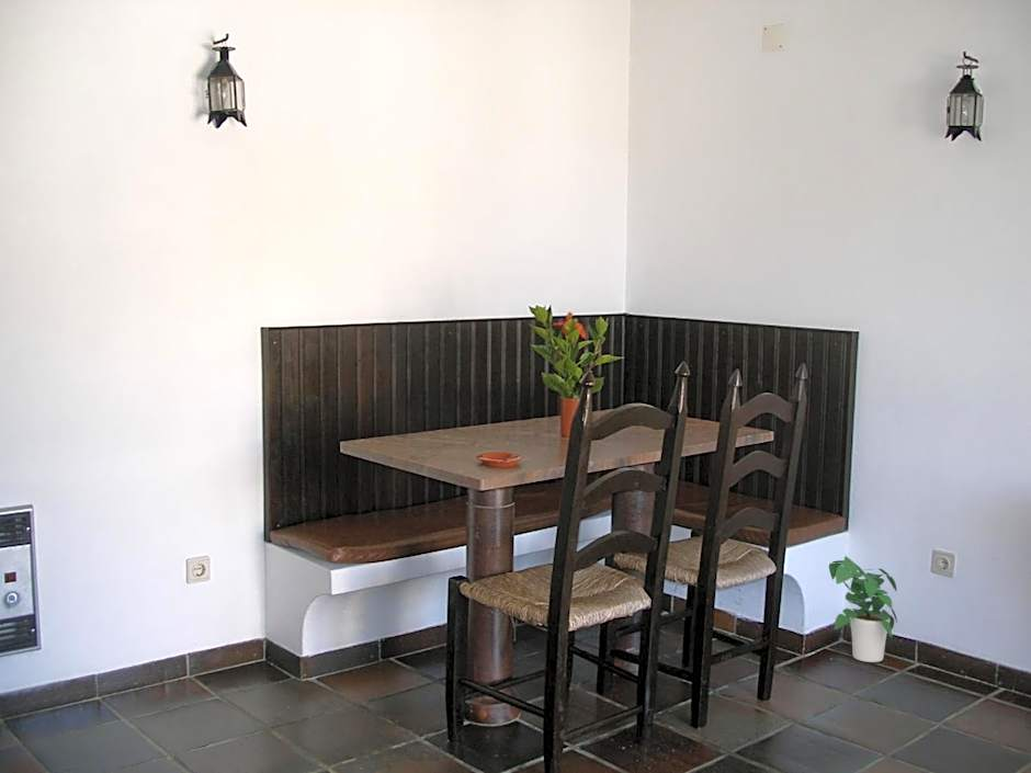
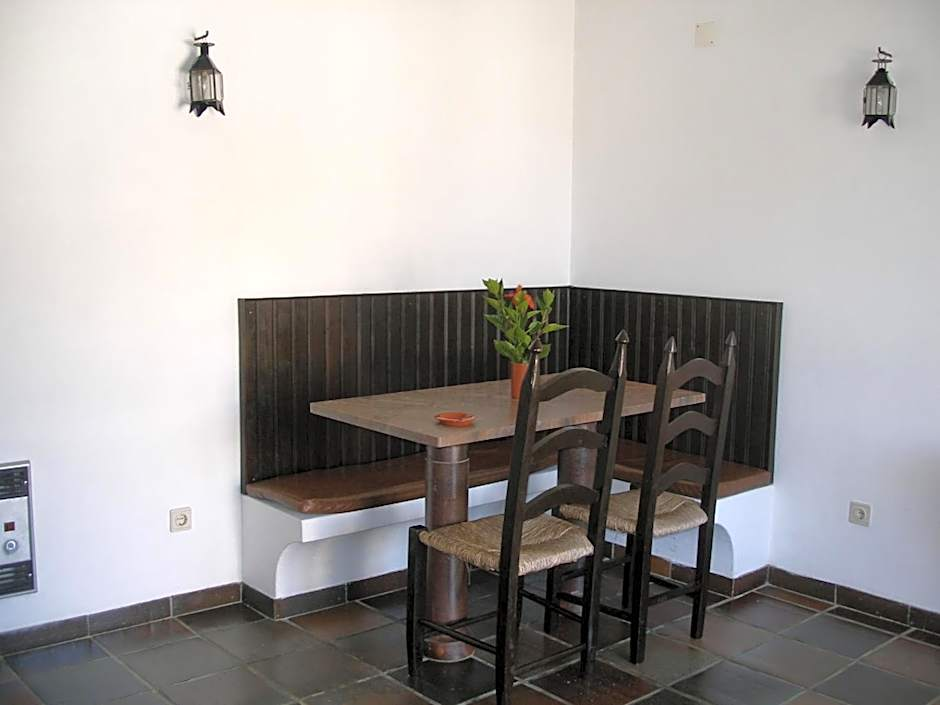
- potted plant [828,555,898,663]
